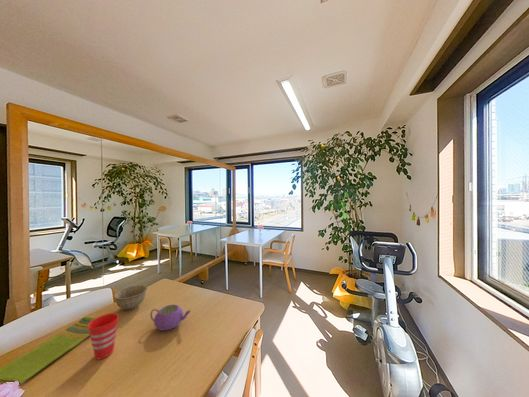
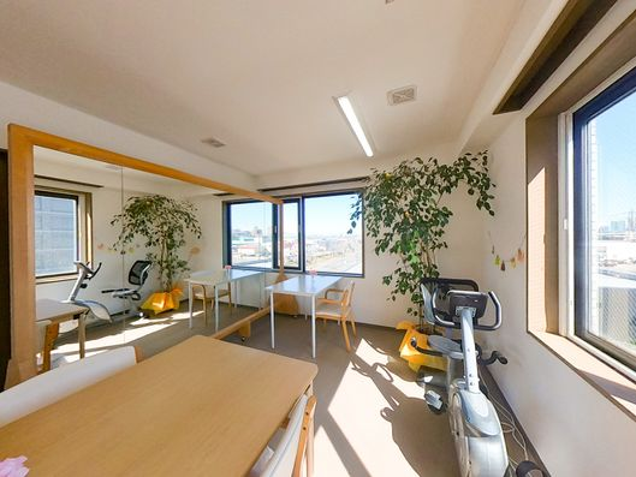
- dish towel [0,315,96,386]
- teapot [149,304,192,332]
- bowl [113,284,148,311]
- cup [88,312,120,360]
